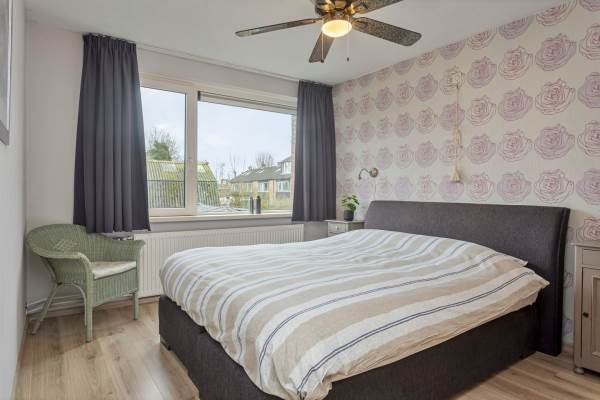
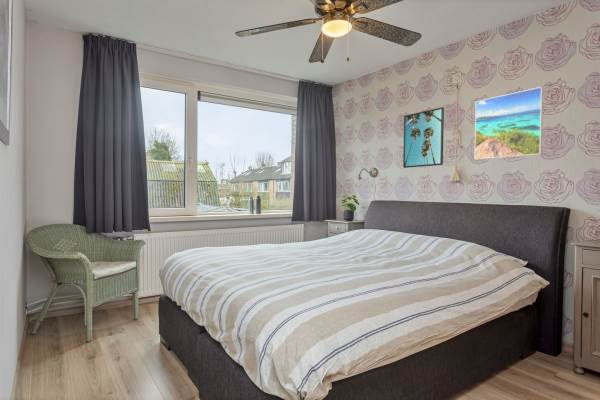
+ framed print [402,106,445,169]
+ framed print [473,86,544,161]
